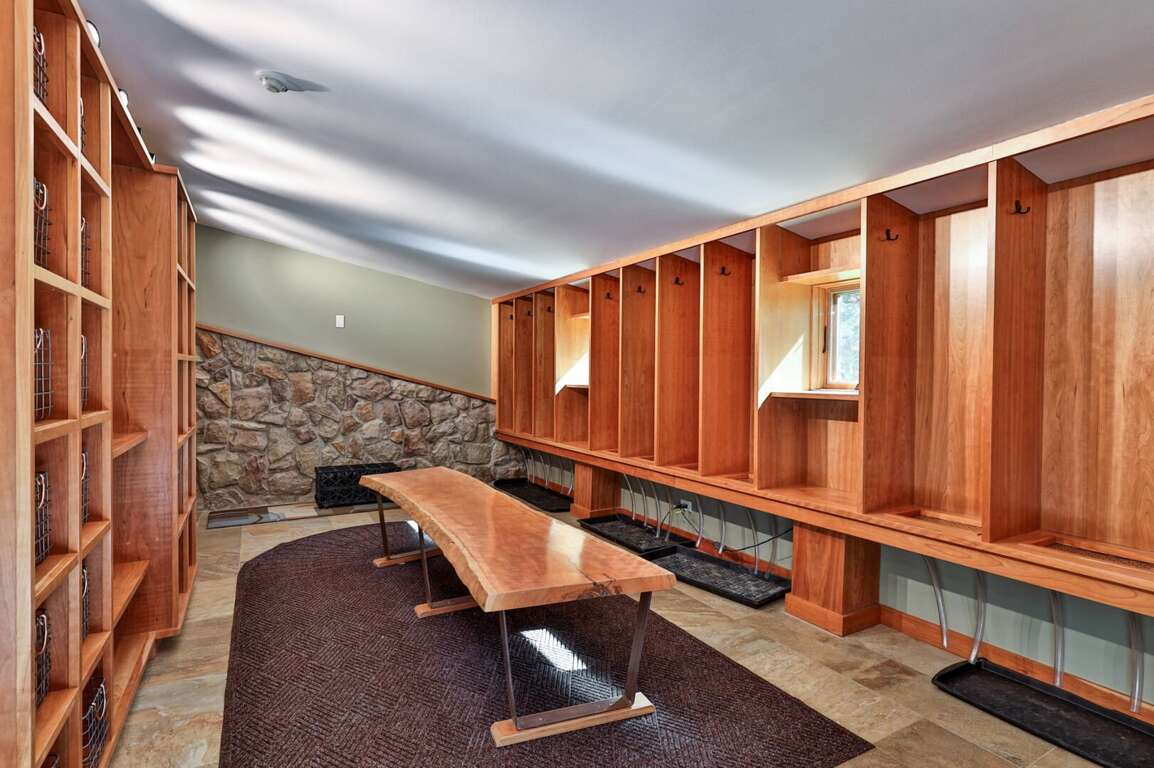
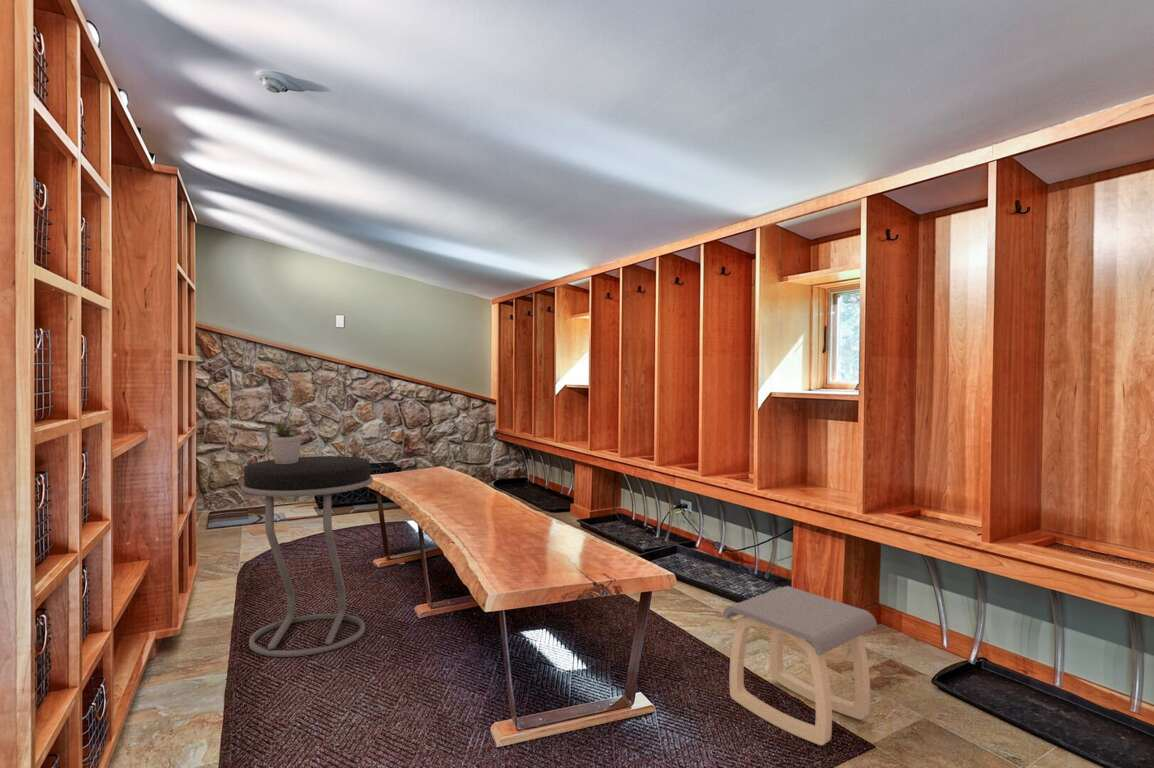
+ potted plant [269,416,303,464]
+ stool [722,585,878,746]
+ stool [240,455,374,658]
